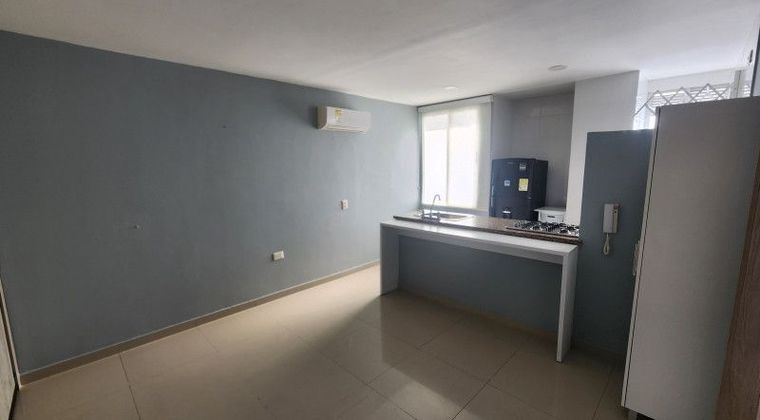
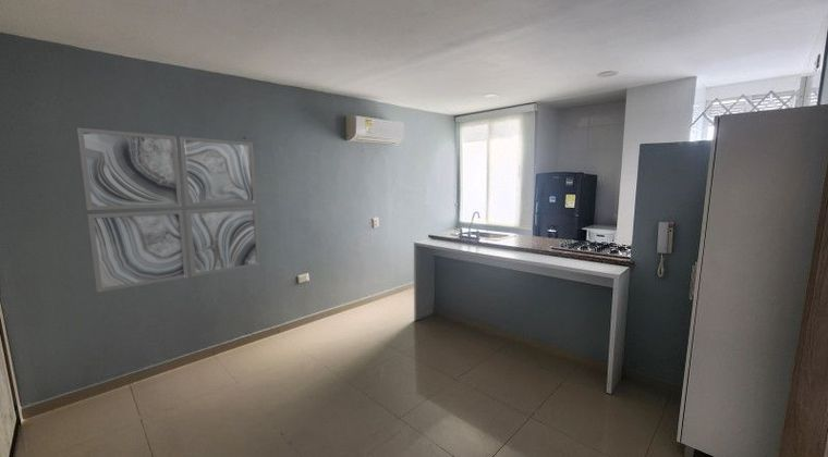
+ wall art [76,127,260,294]
